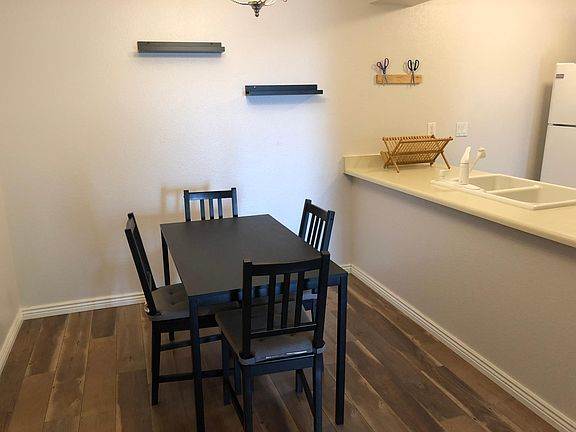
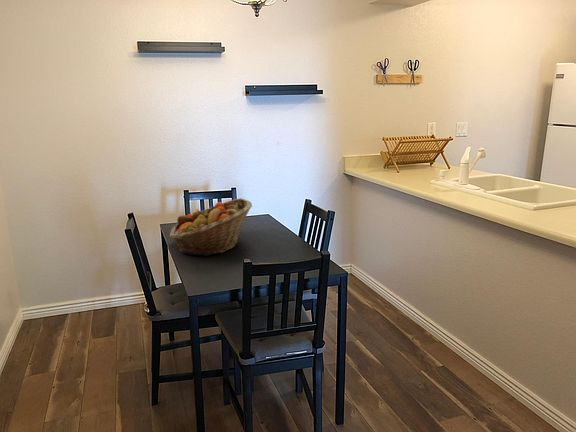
+ fruit basket [168,197,253,257]
